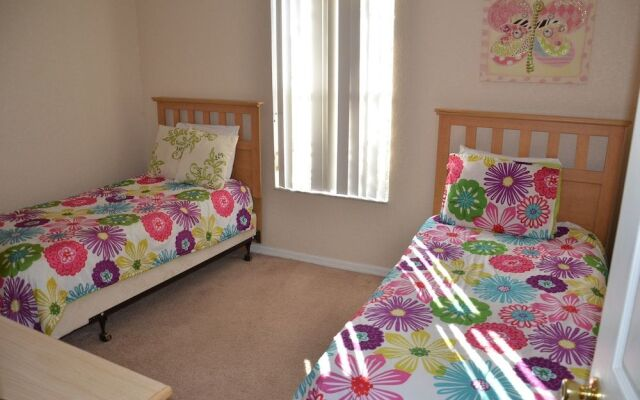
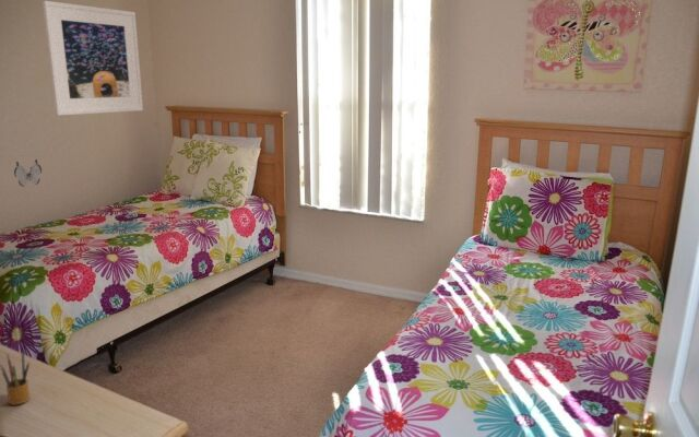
+ pencil box [0,351,31,406]
+ decorative butterfly [13,158,44,188]
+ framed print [42,0,144,117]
